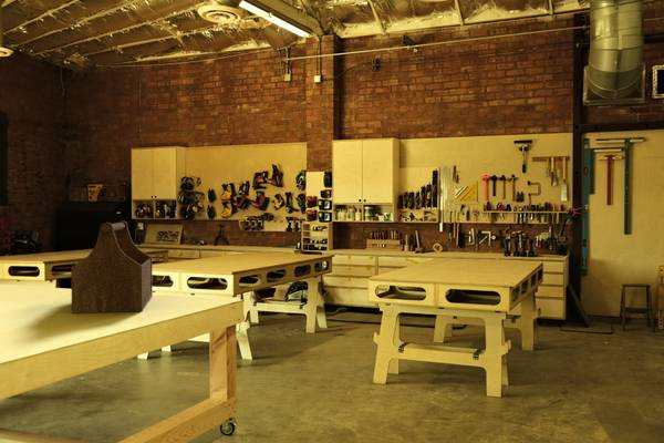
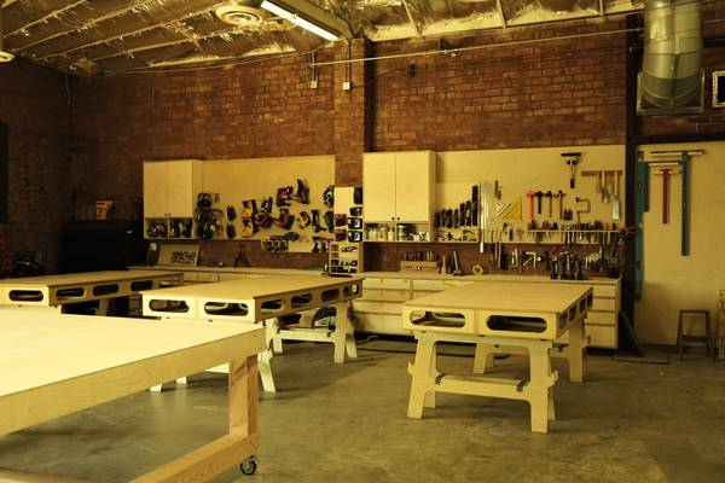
- tool box [70,219,154,315]
